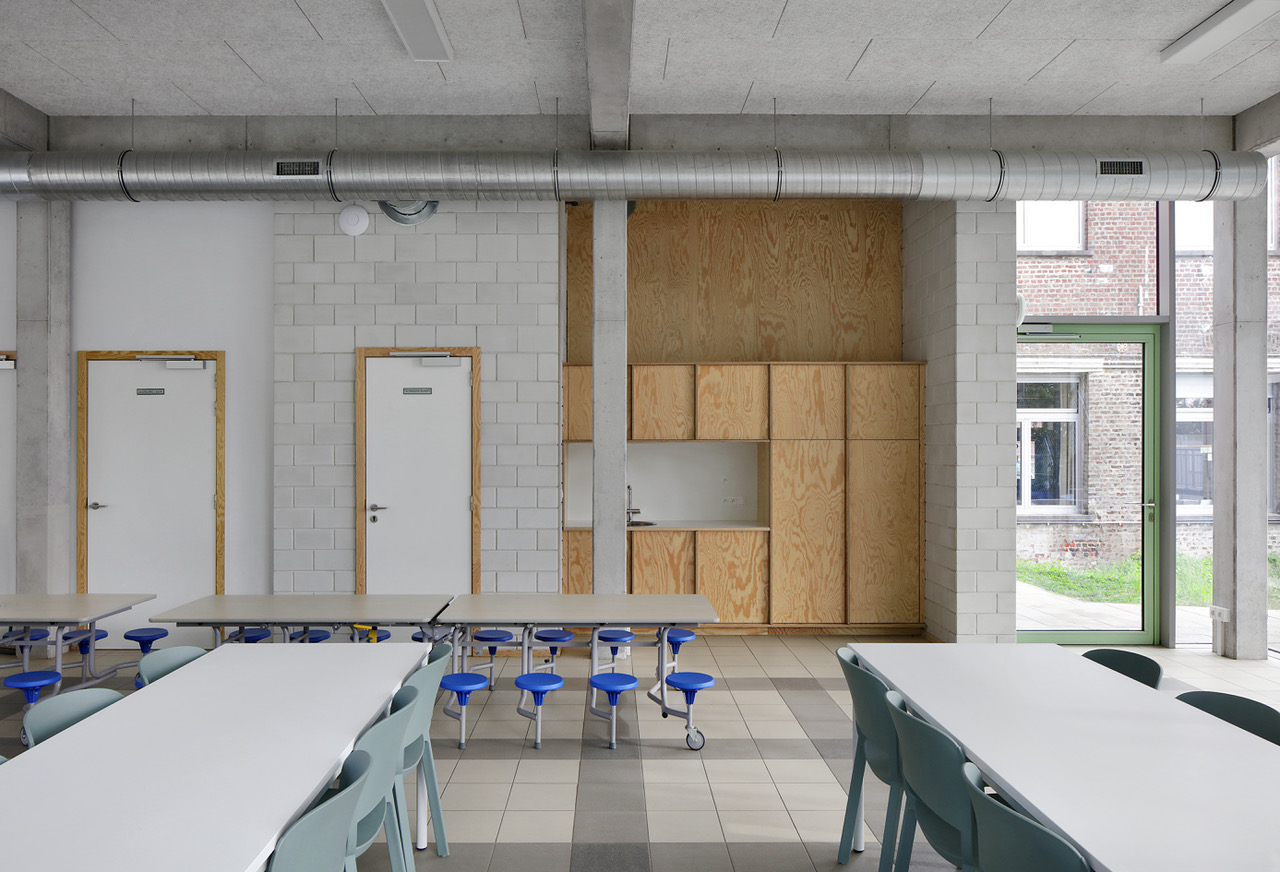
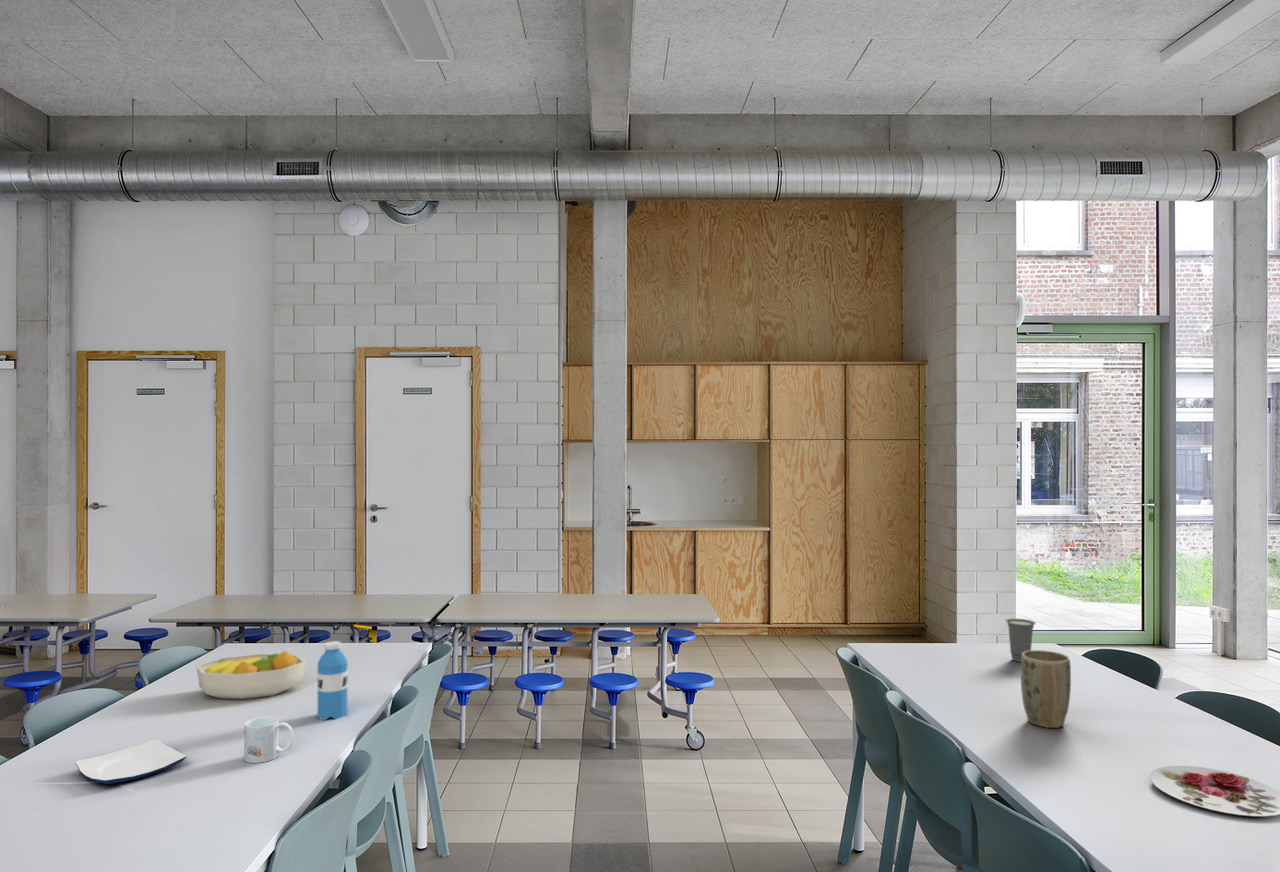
+ mug [243,715,295,764]
+ water bottle [316,640,348,721]
+ fruit bowl [195,649,307,700]
+ plate [75,739,187,785]
+ plant pot [1020,649,1072,729]
+ plate [1149,765,1280,817]
+ cup [1005,618,1037,663]
